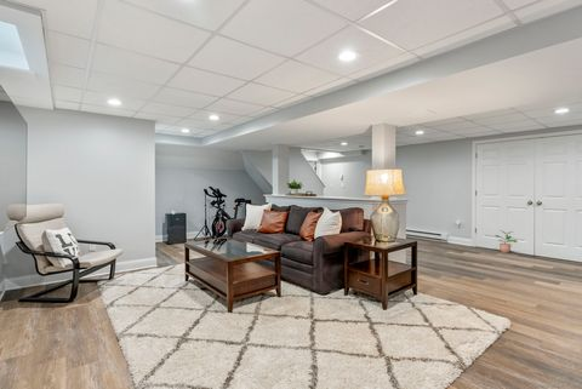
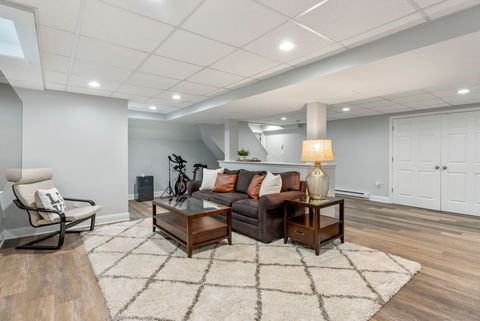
- potted plant [493,229,519,253]
